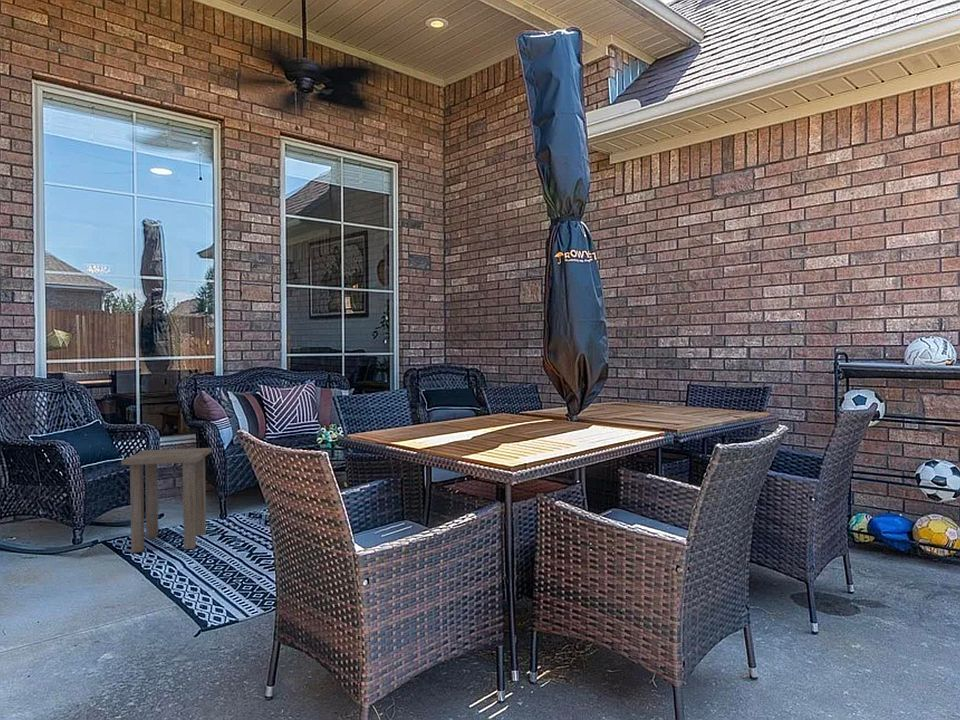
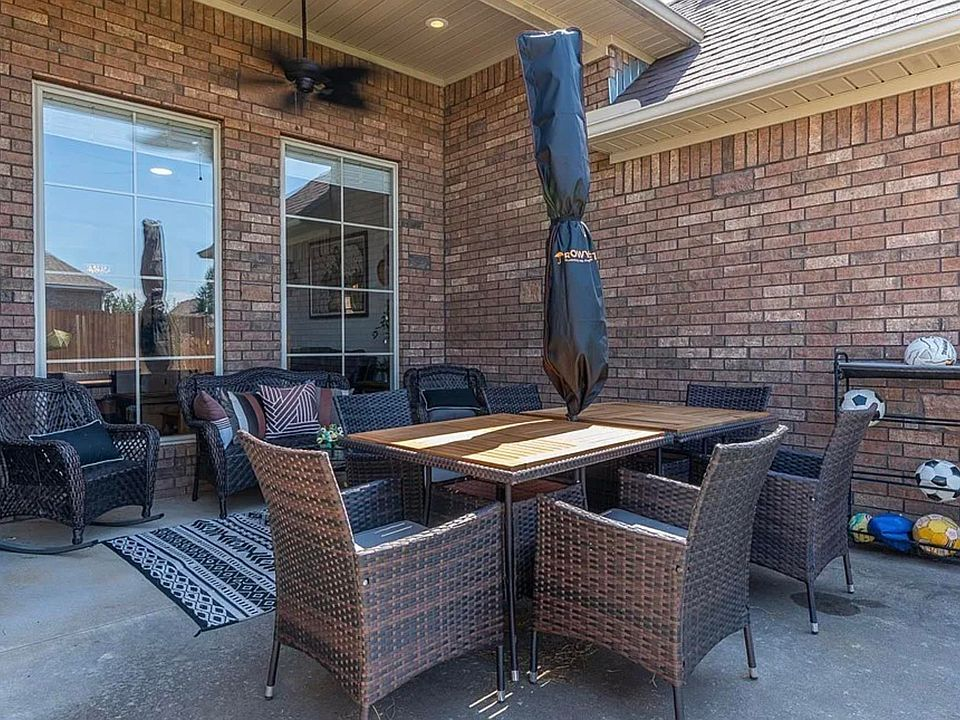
- side table [120,447,213,554]
